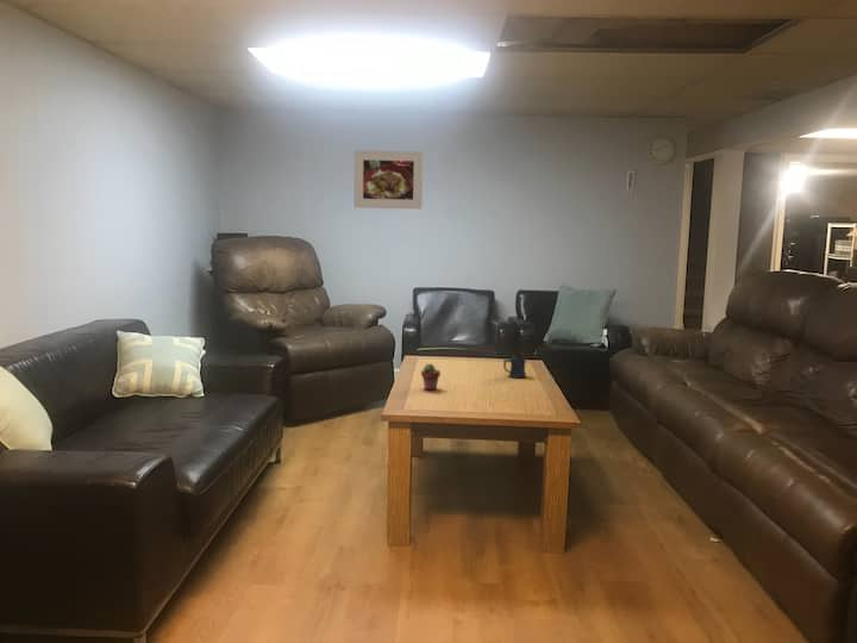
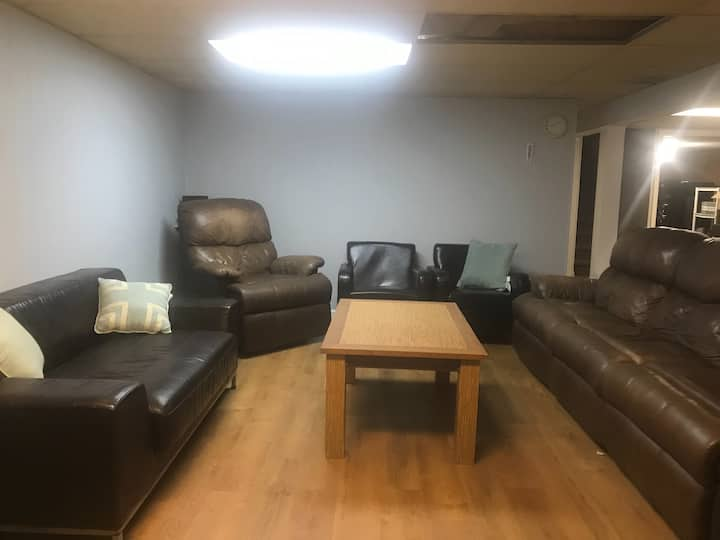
- mug [502,352,527,379]
- potted succulent [420,362,442,392]
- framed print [352,149,424,211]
